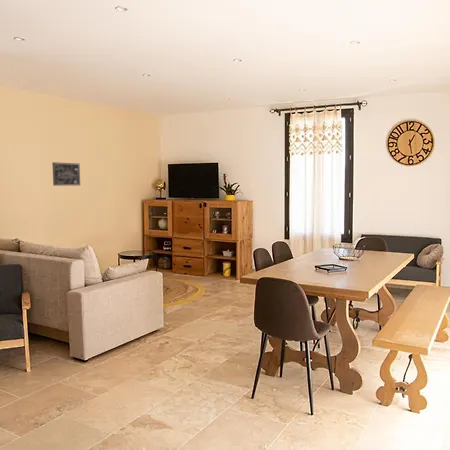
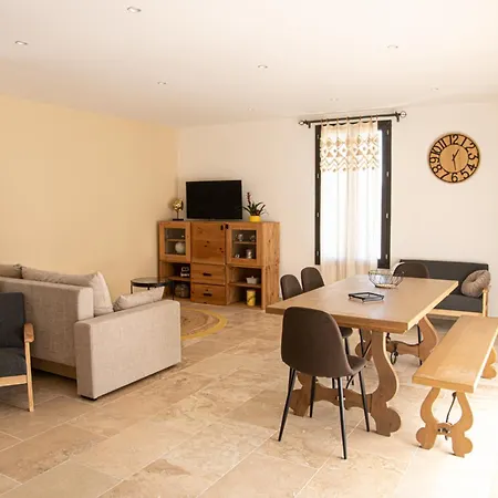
- wall art [51,161,81,187]
